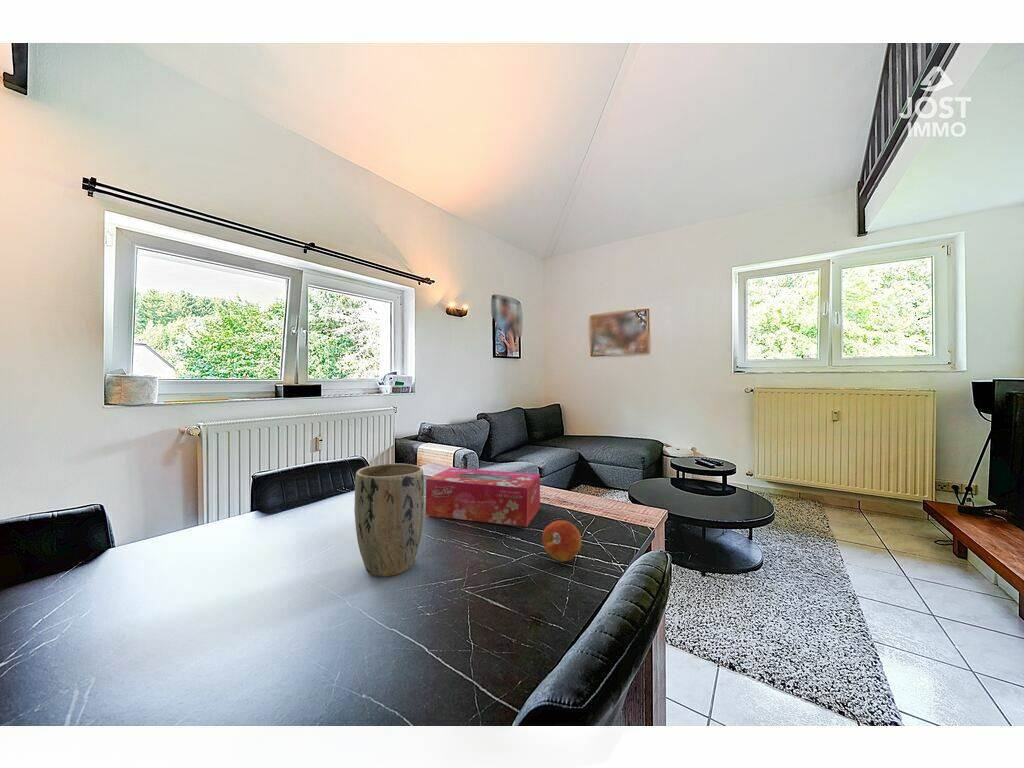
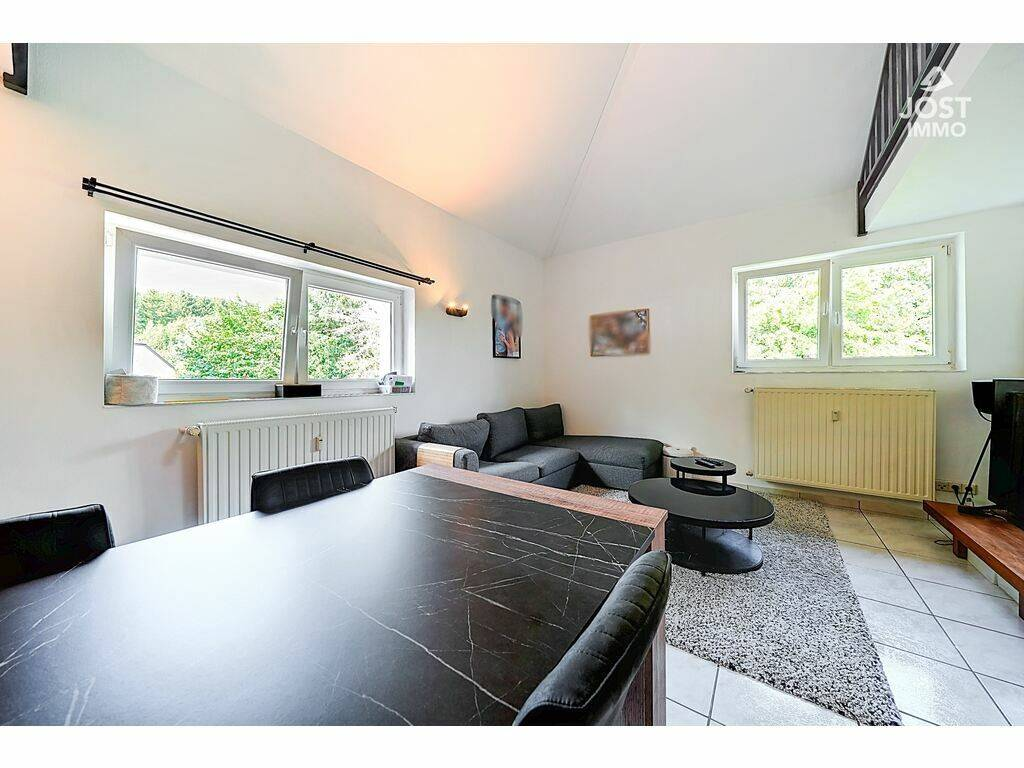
- fruit [541,519,582,563]
- tissue box [425,467,541,528]
- plant pot [353,462,425,578]
